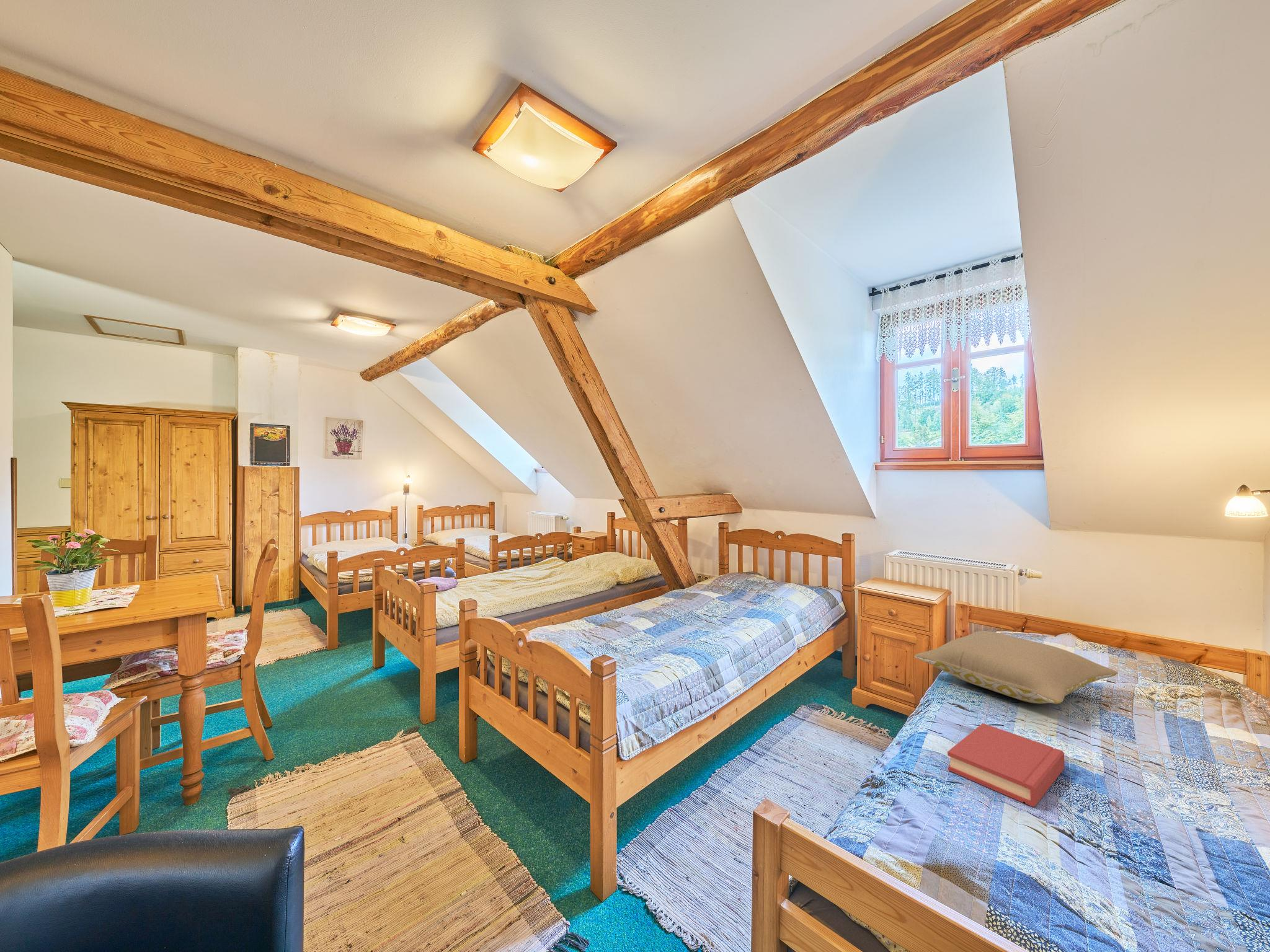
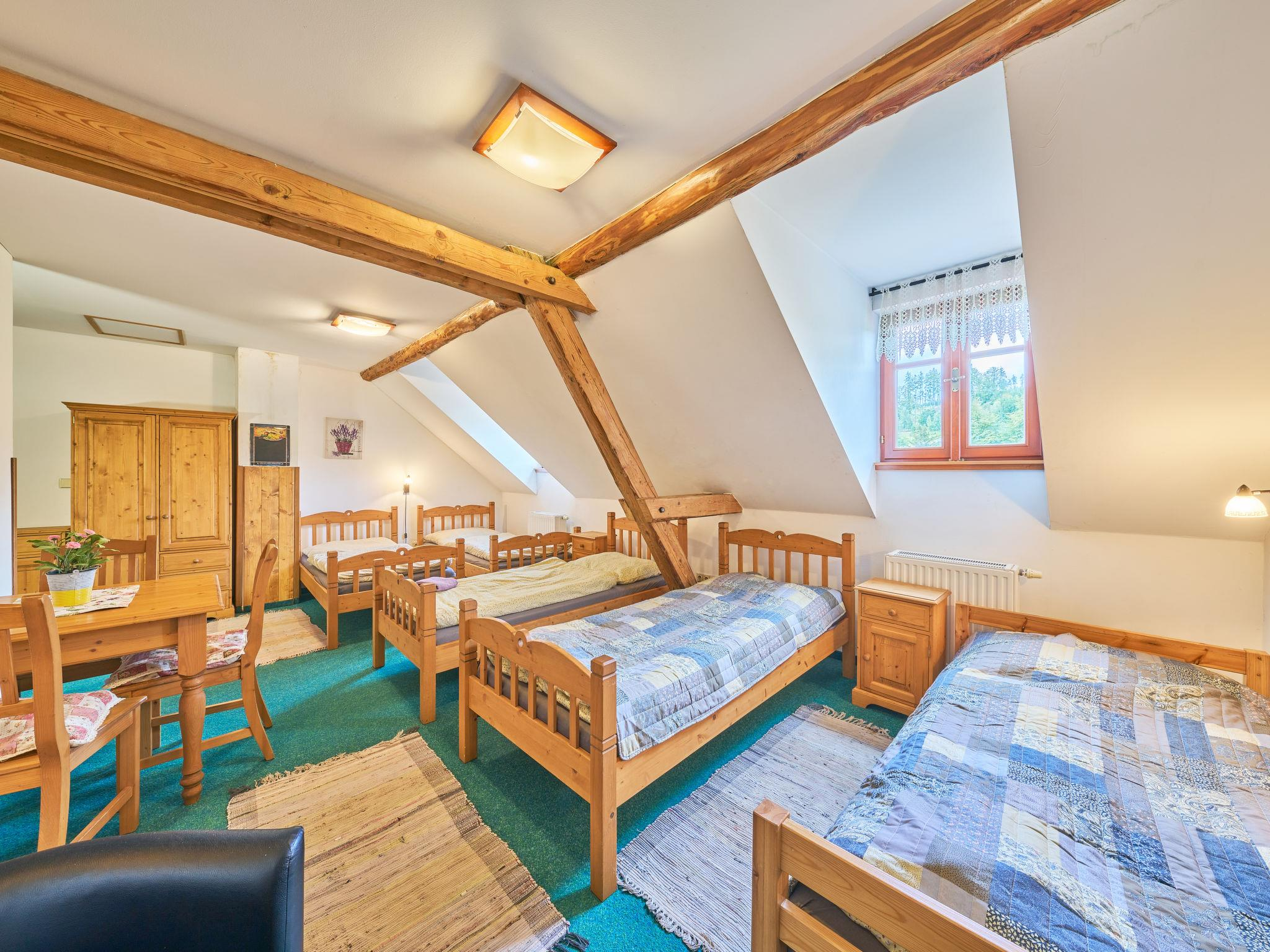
- pillow [914,630,1119,704]
- hardback book [947,723,1065,808]
